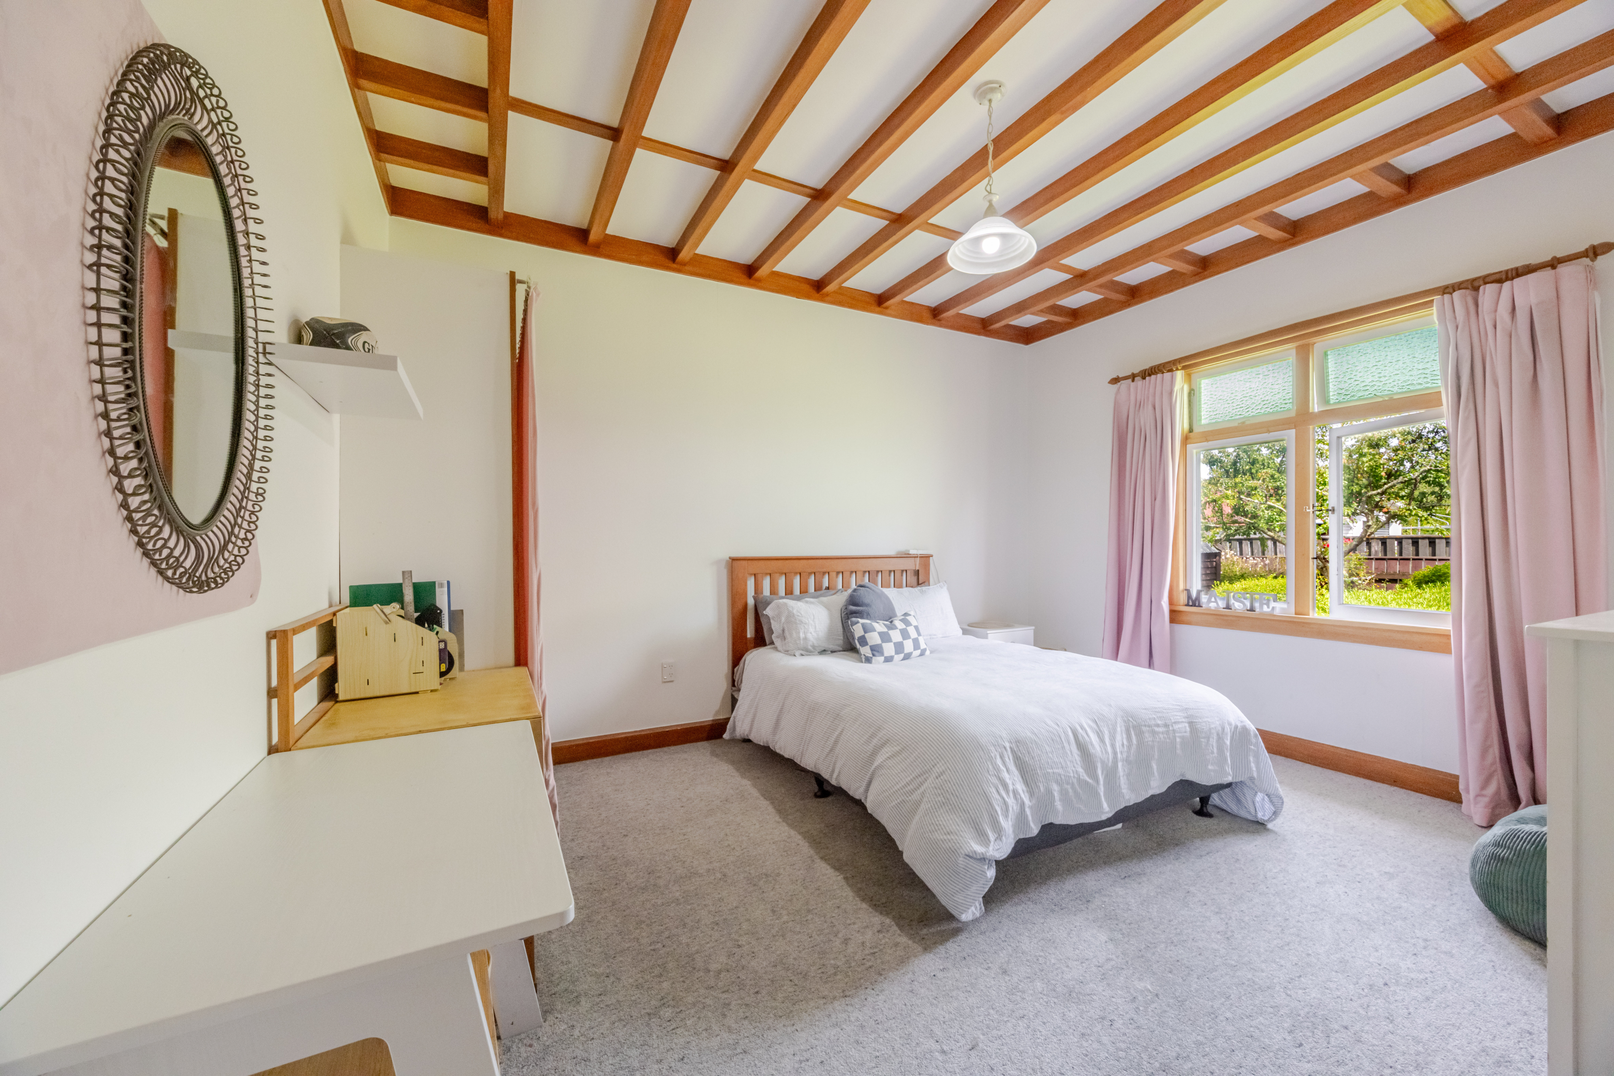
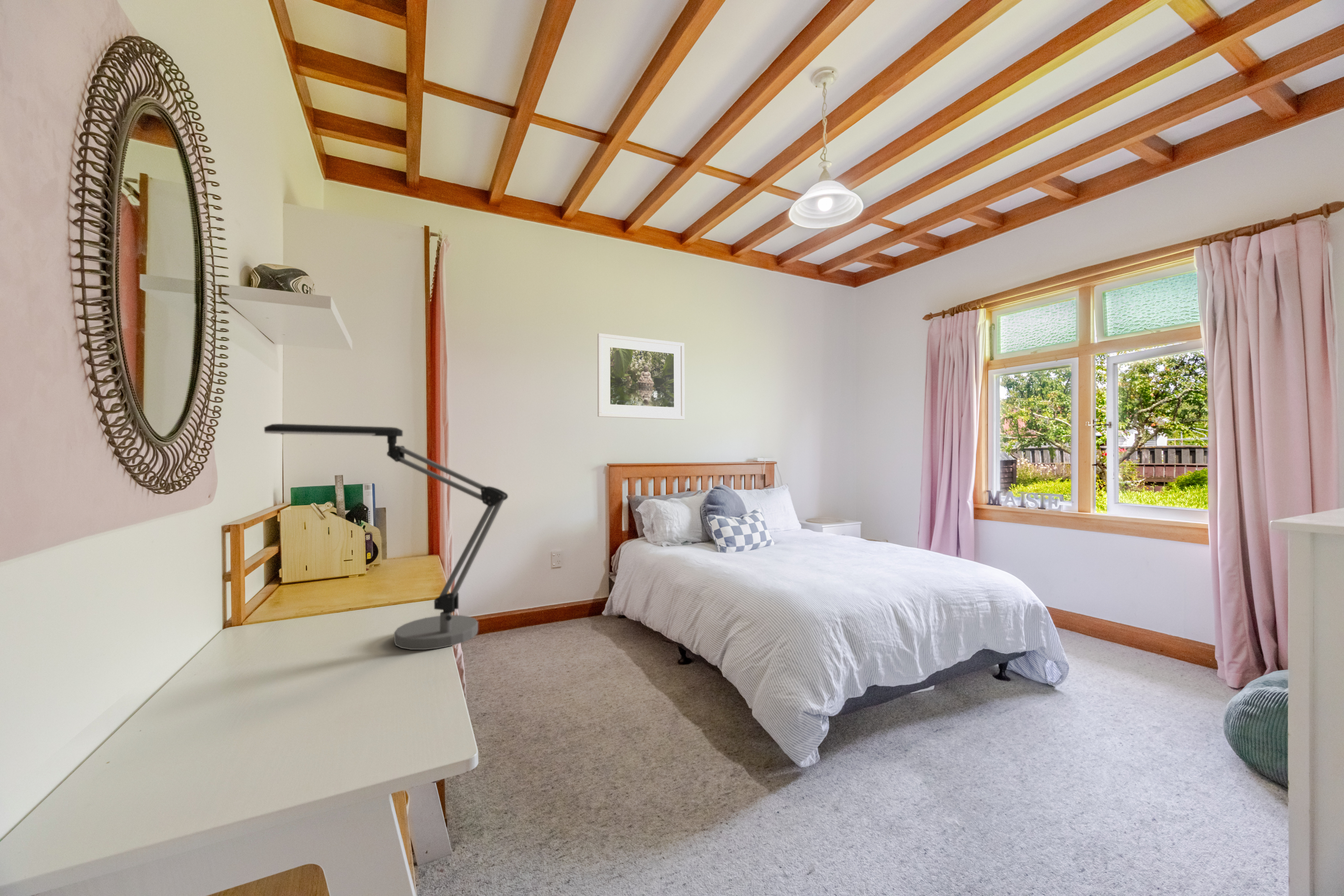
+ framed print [597,333,685,420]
+ desk lamp [264,423,508,650]
